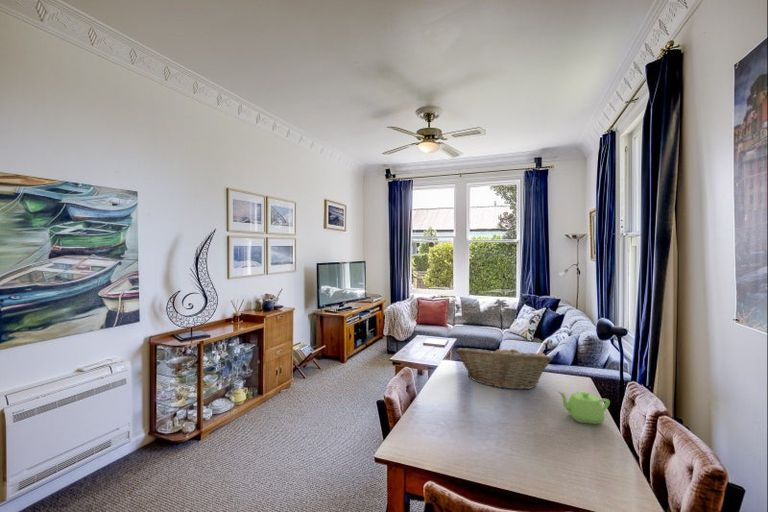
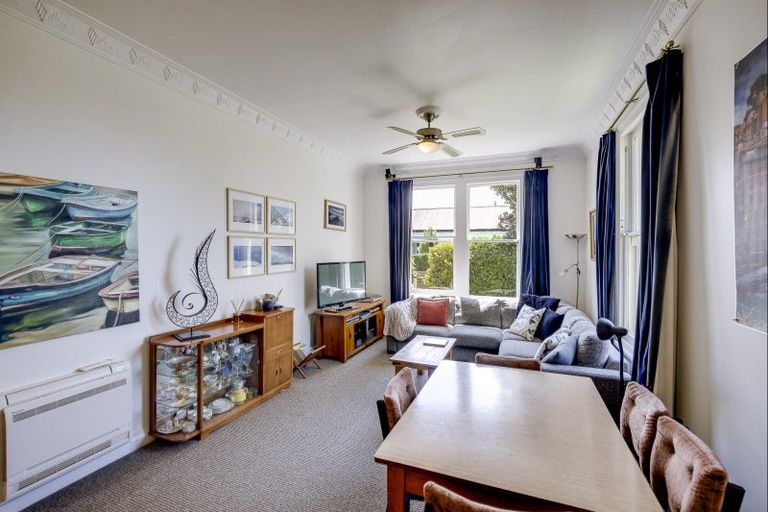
- teapot [557,391,611,425]
- fruit basket [454,344,553,390]
